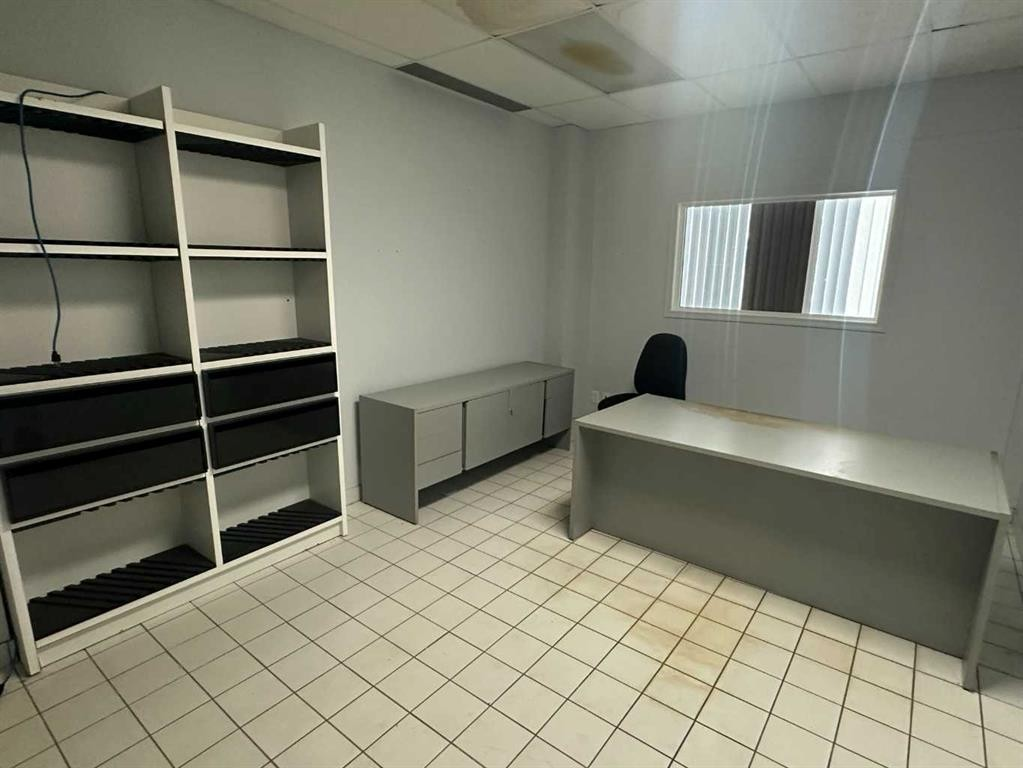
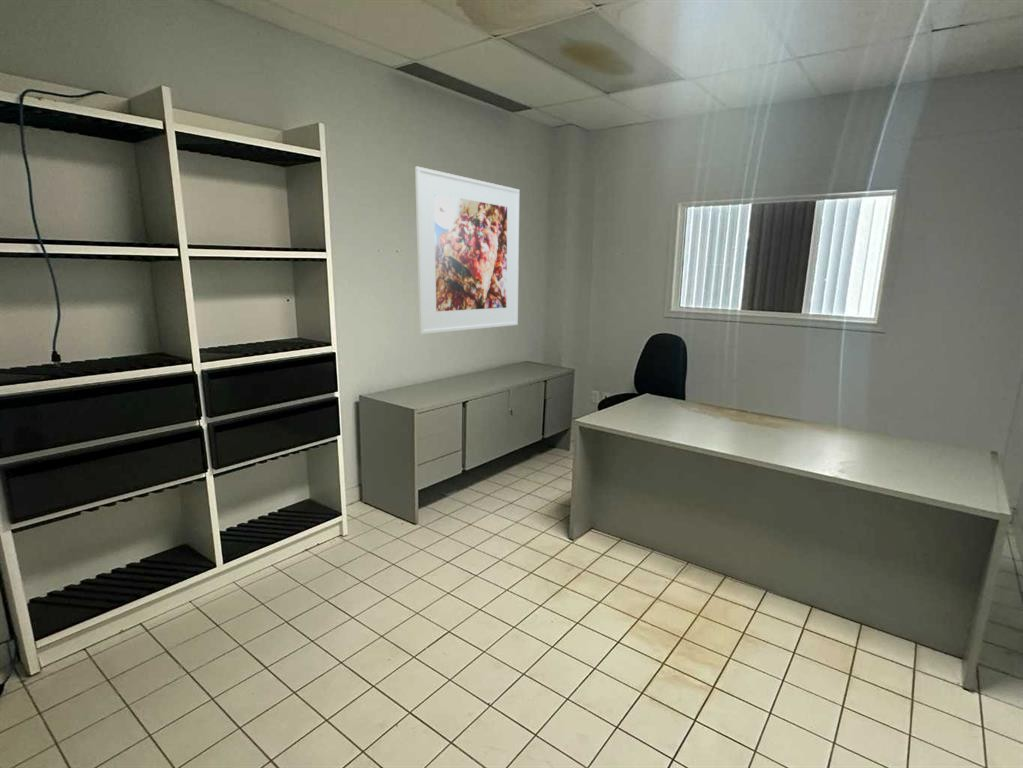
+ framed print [414,166,520,335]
